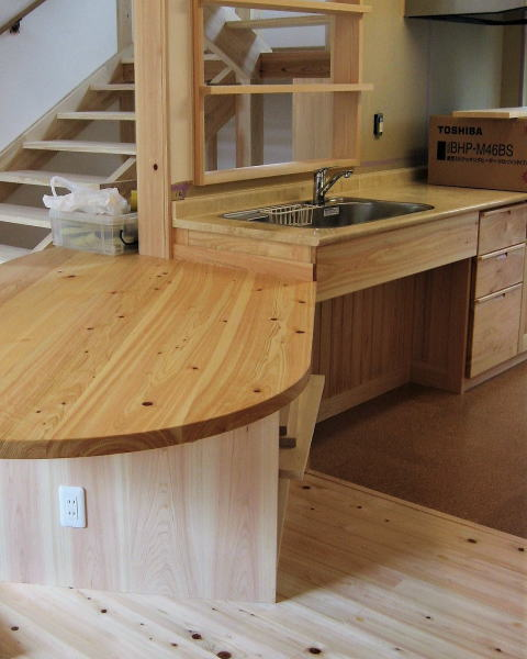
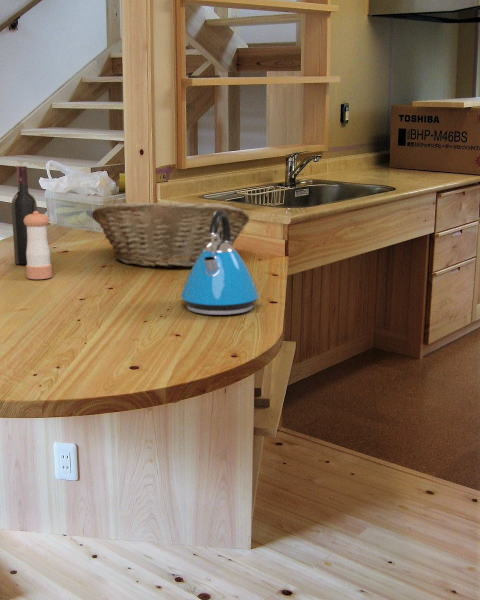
+ kettle [180,209,259,316]
+ wine bottle [10,165,38,266]
+ pepper shaker [24,210,53,280]
+ fruit basket [91,201,250,269]
